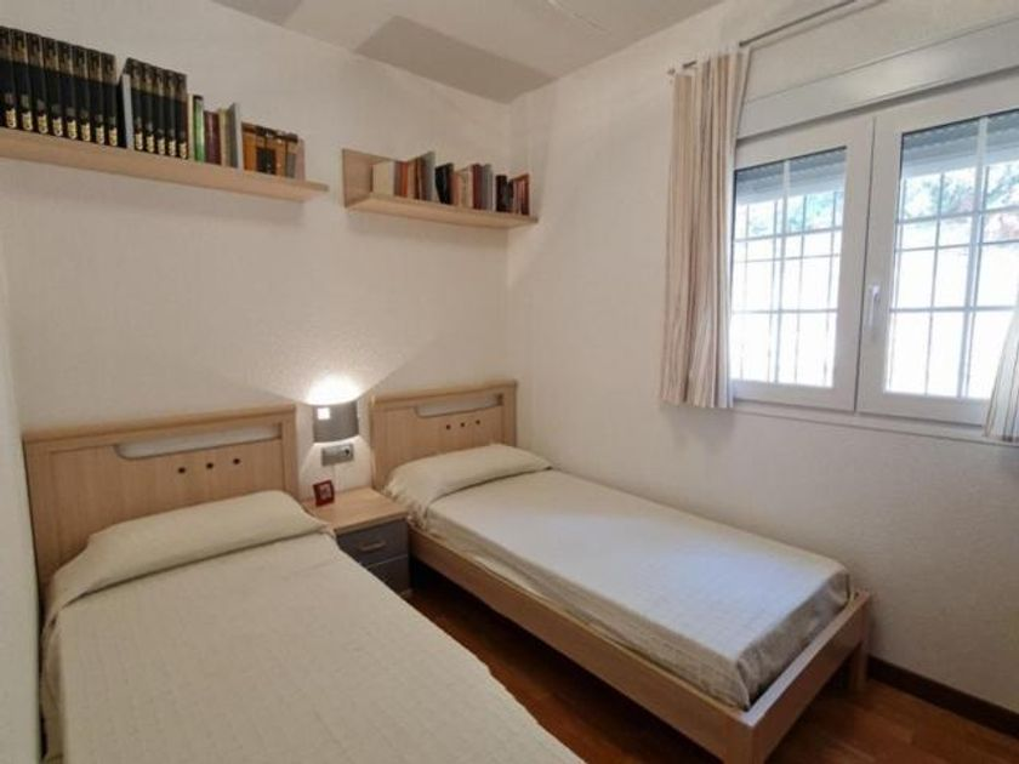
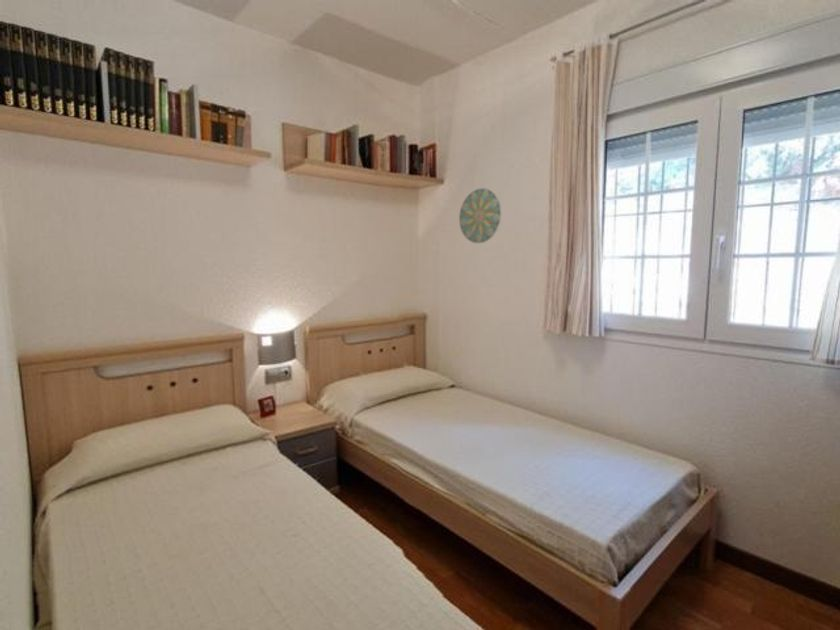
+ decorative plate [458,187,503,244]
